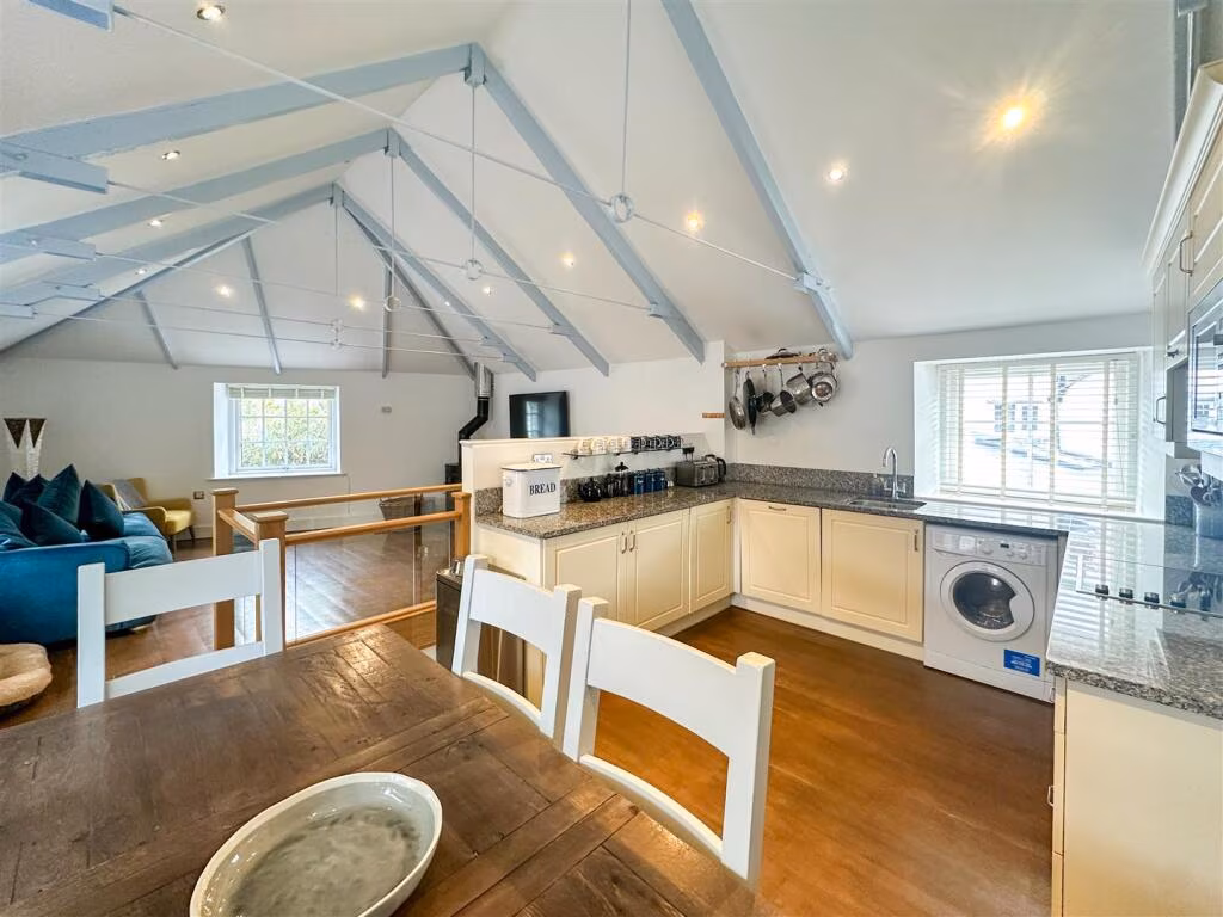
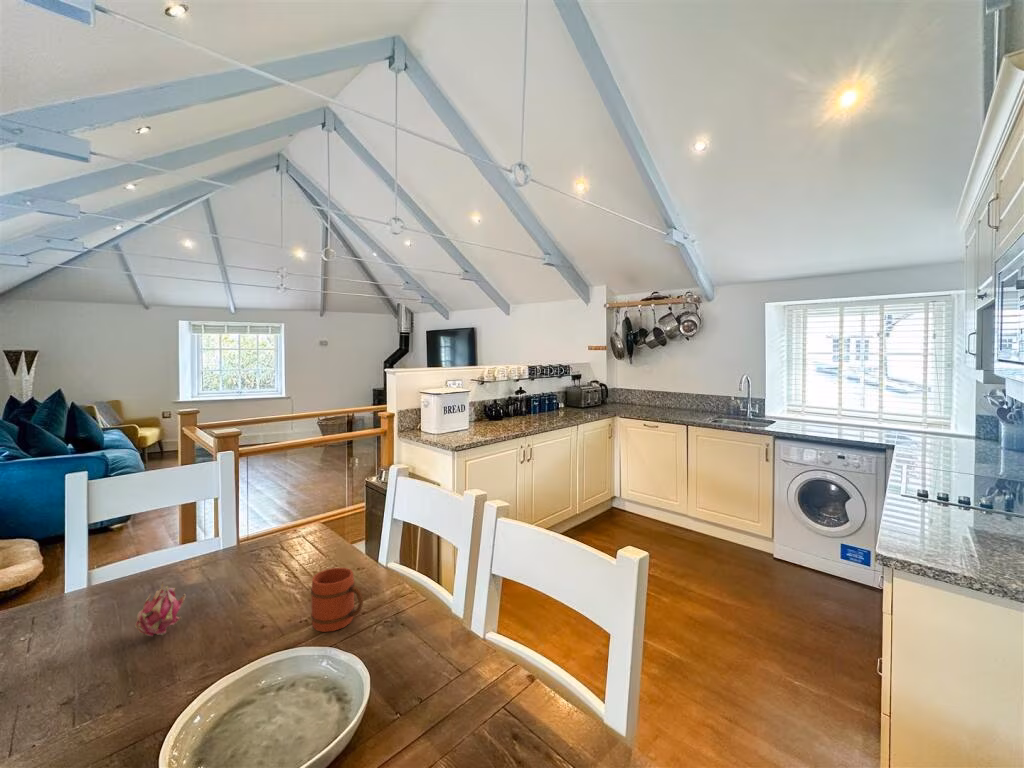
+ fruit [134,581,187,637]
+ mug [310,567,364,633]
